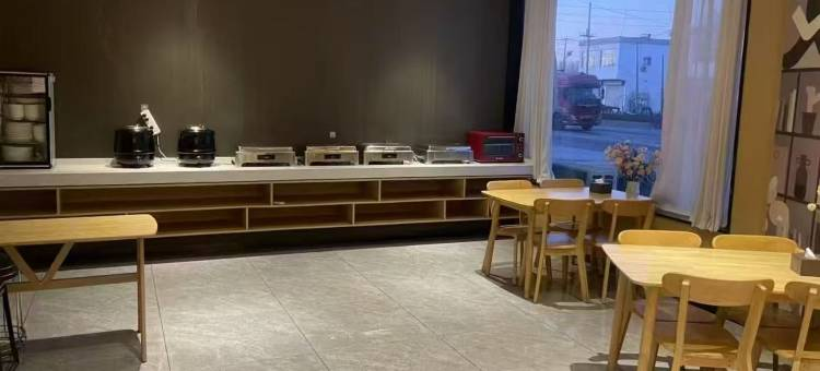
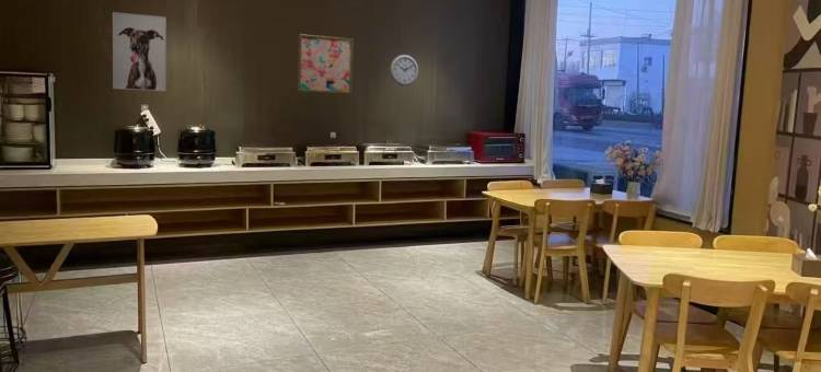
+ wall art [297,33,355,95]
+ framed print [112,11,167,92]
+ wall clock [389,54,419,86]
